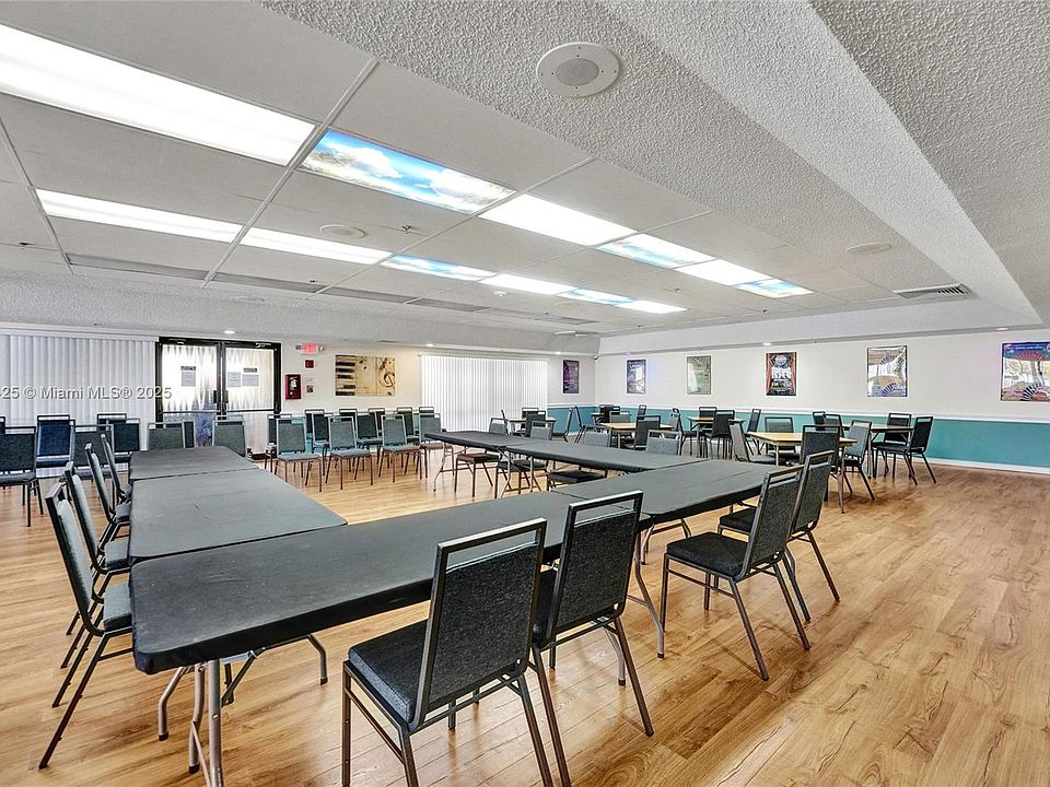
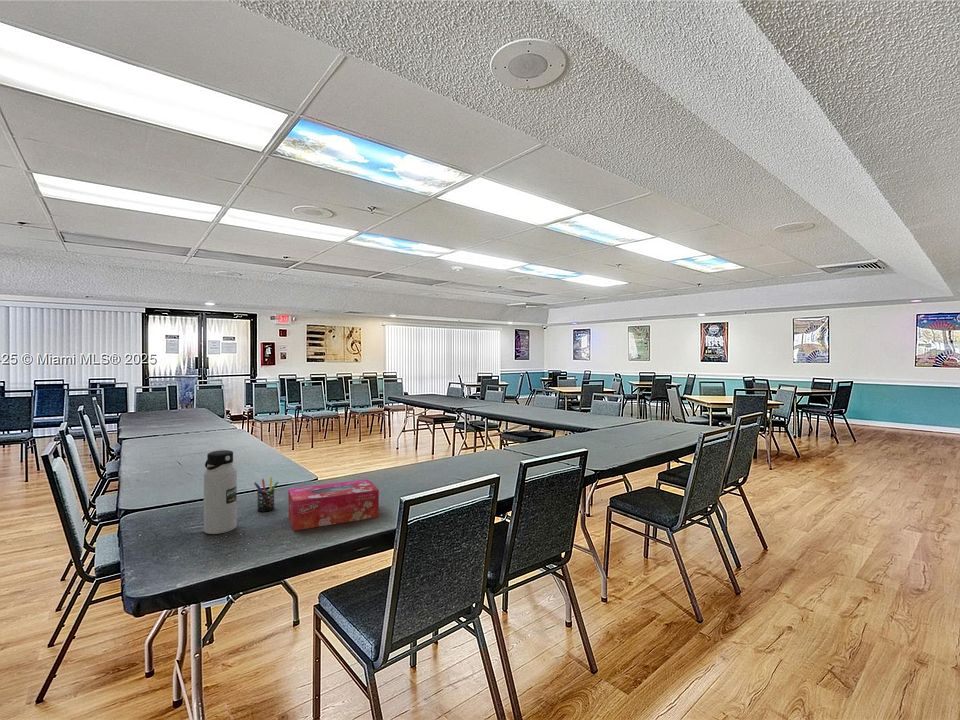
+ pen holder [253,476,280,513]
+ tissue box [287,478,380,532]
+ water bottle [203,449,238,535]
